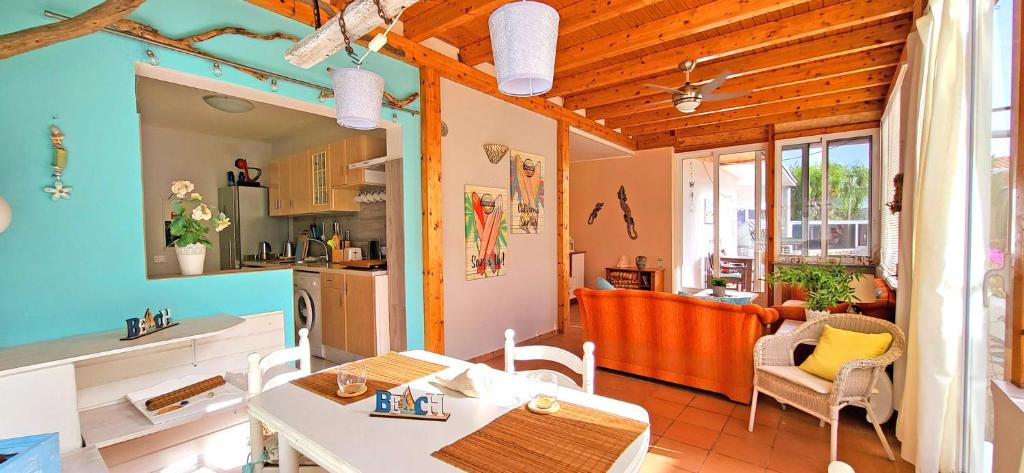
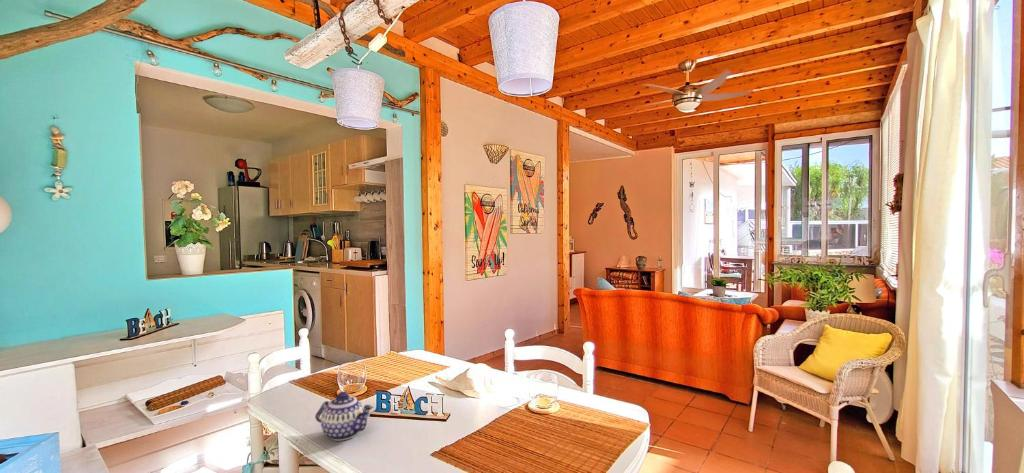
+ teapot [314,391,374,442]
